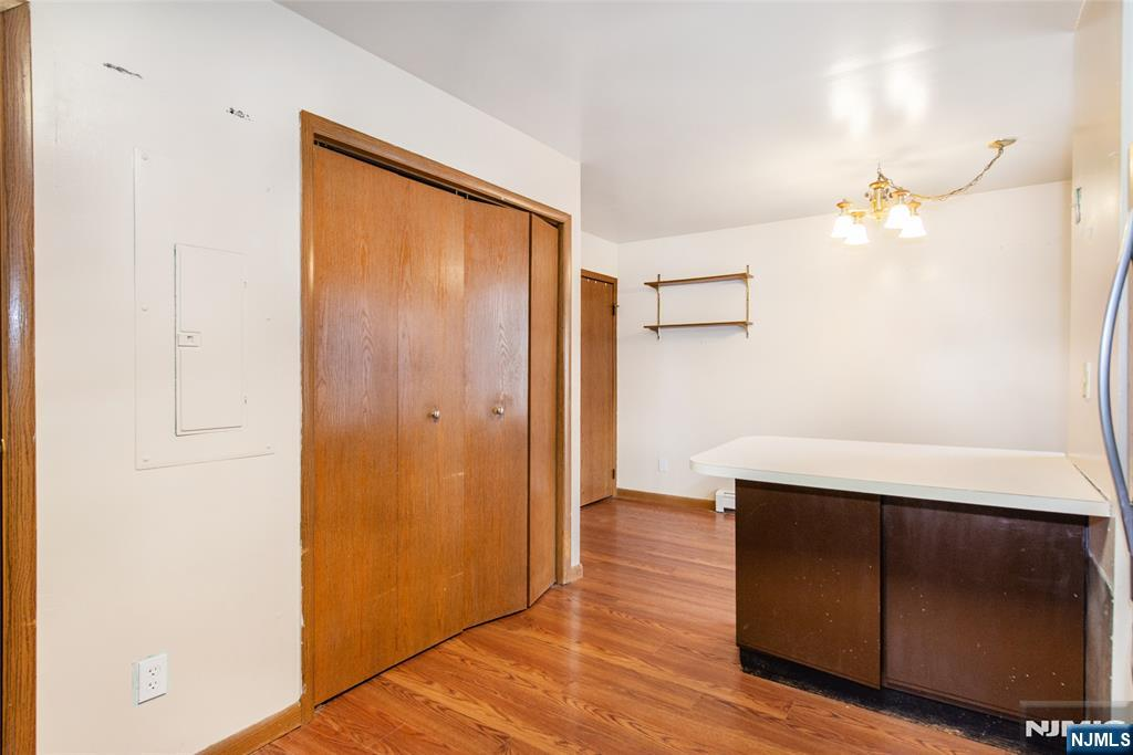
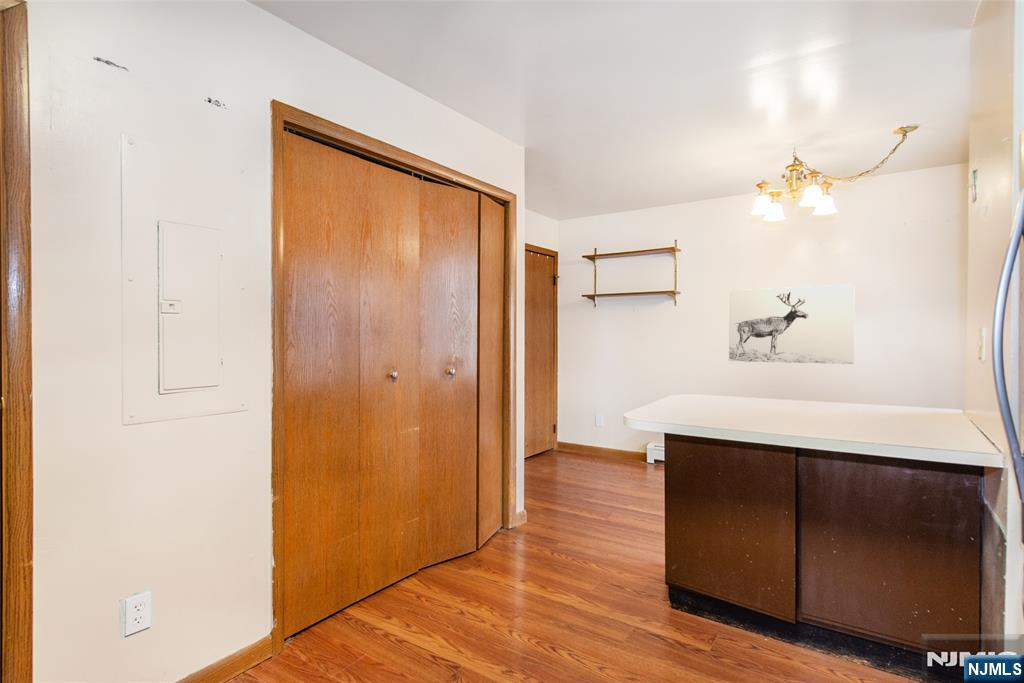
+ wall art [728,283,856,365]
